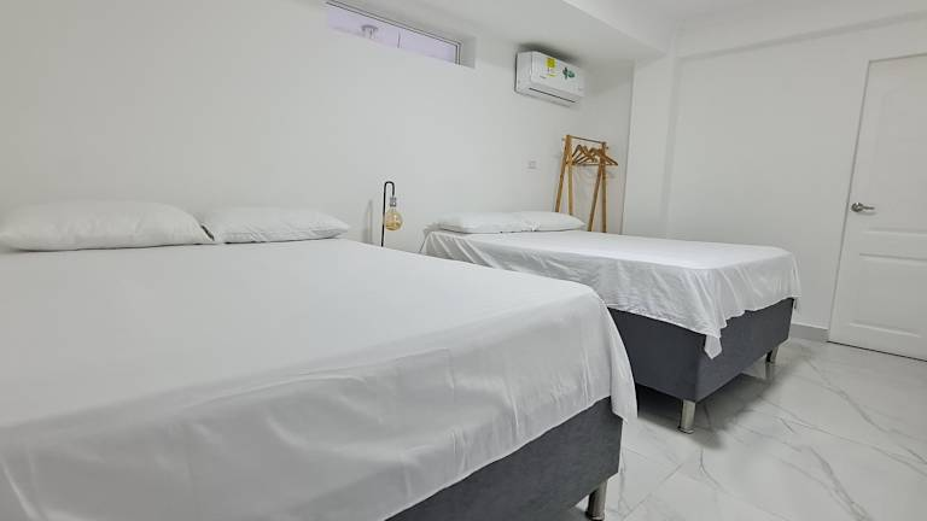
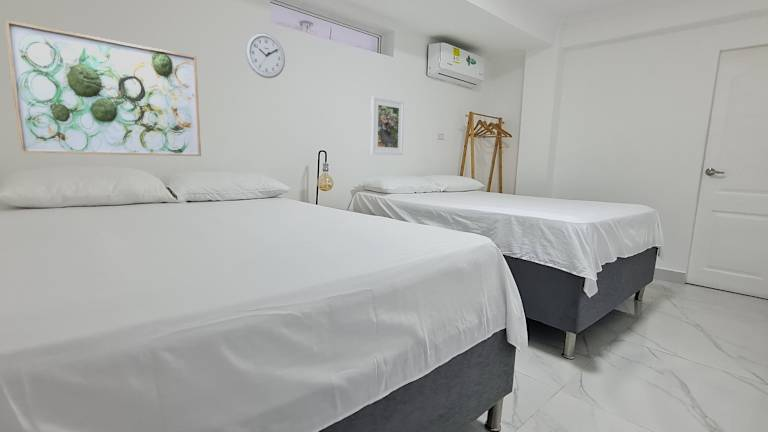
+ wall clock [244,32,286,79]
+ wall art [3,19,202,157]
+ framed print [370,95,405,156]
